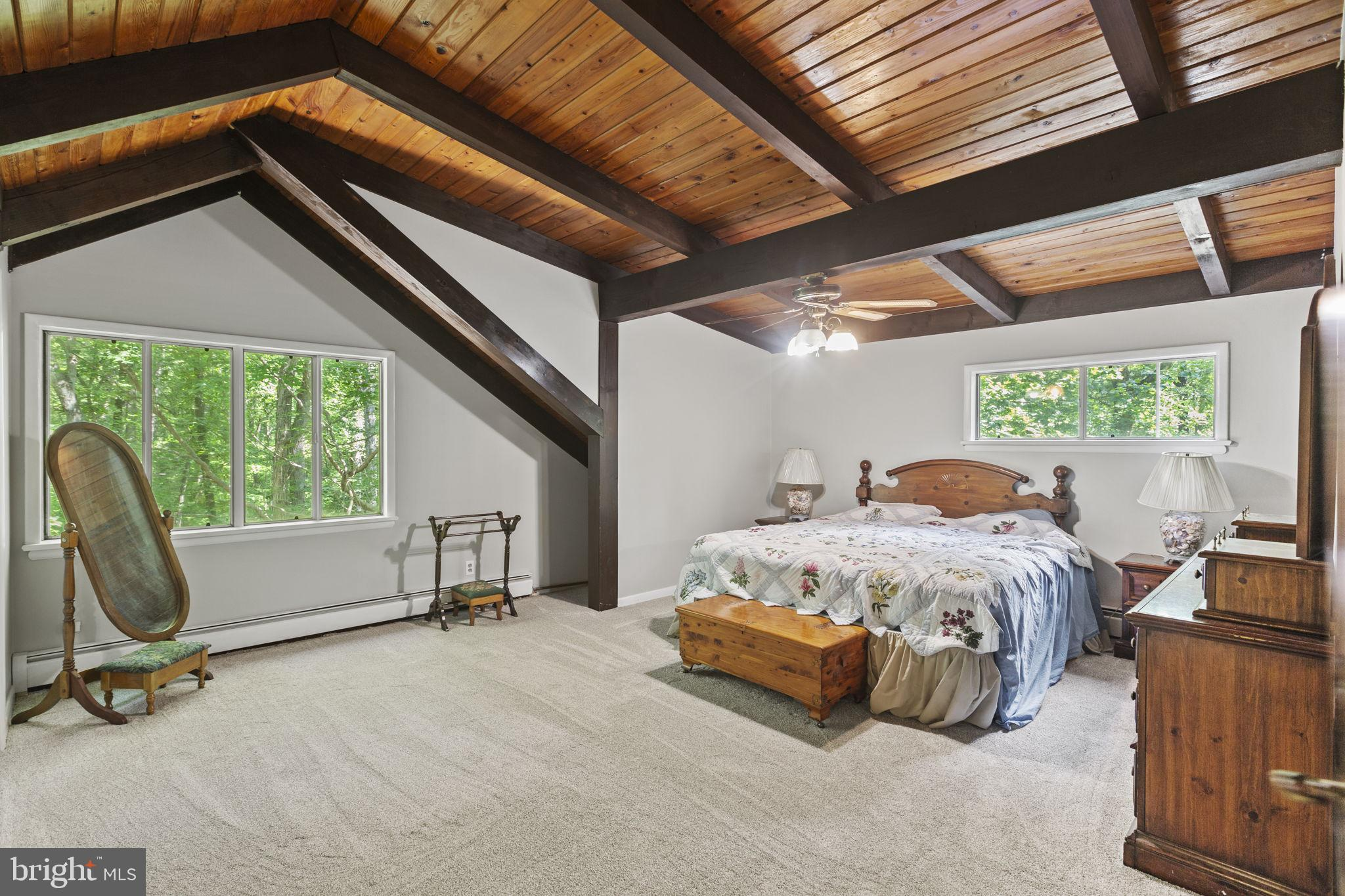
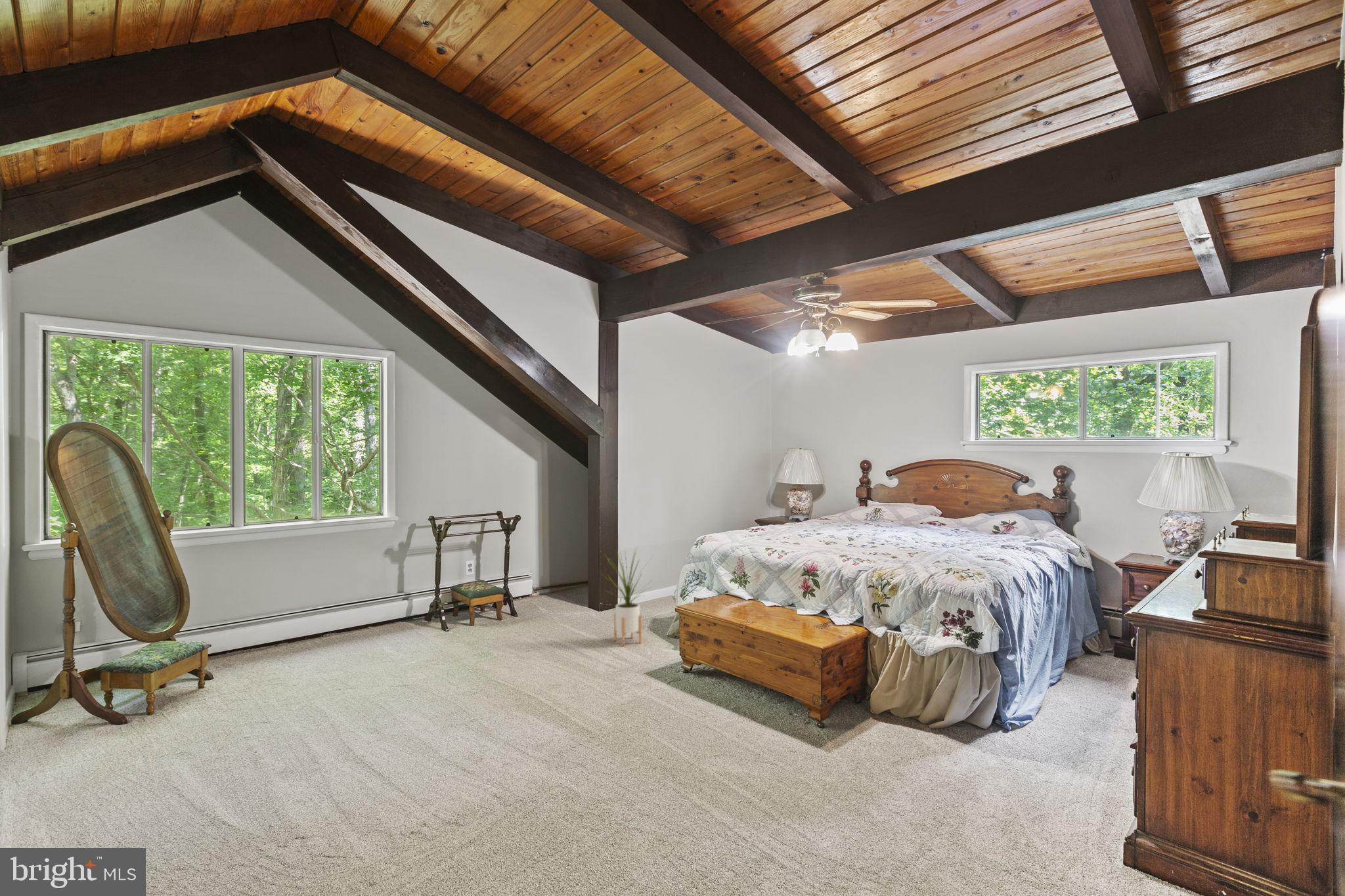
+ house plant [602,545,654,647]
